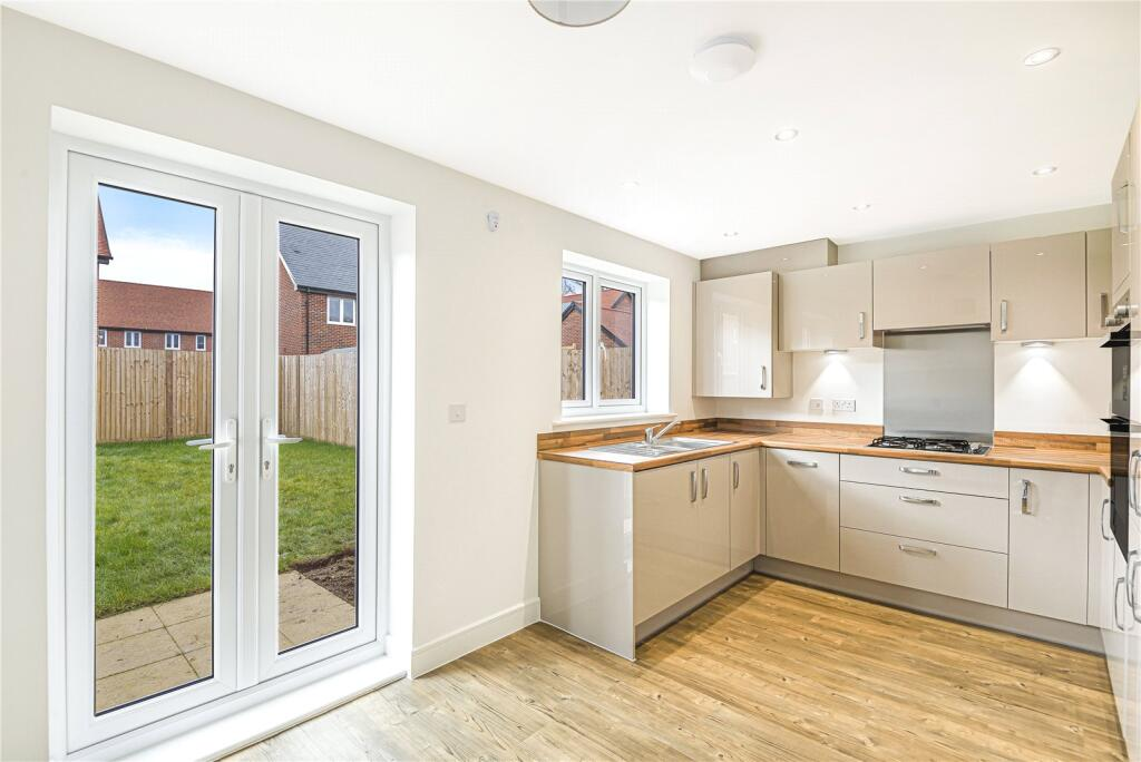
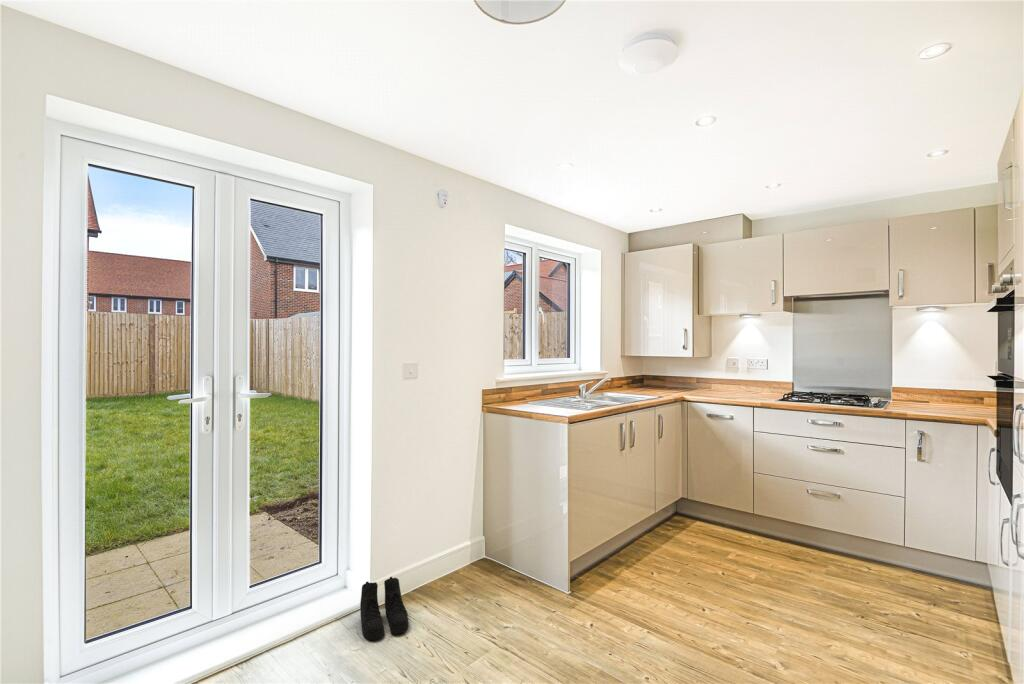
+ boots [359,576,410,641]
